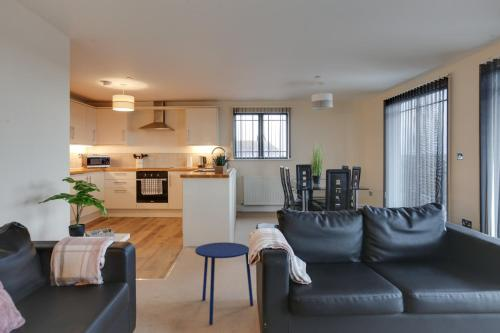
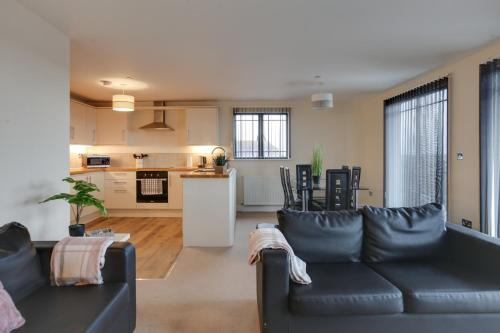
- side table [194,241,254,326]
